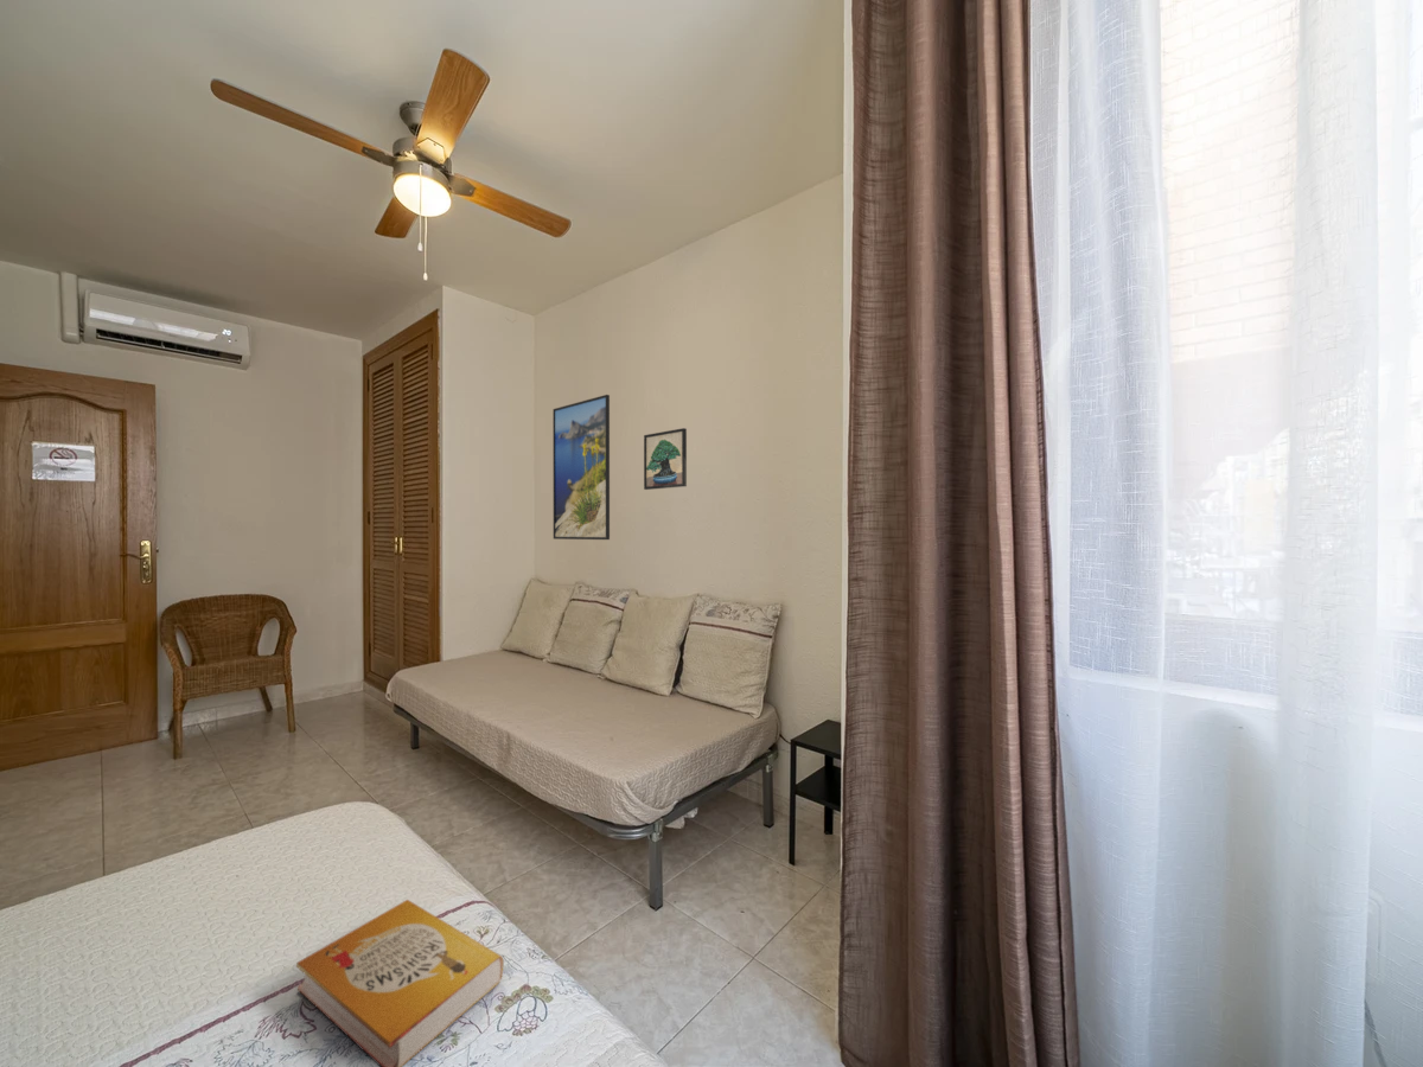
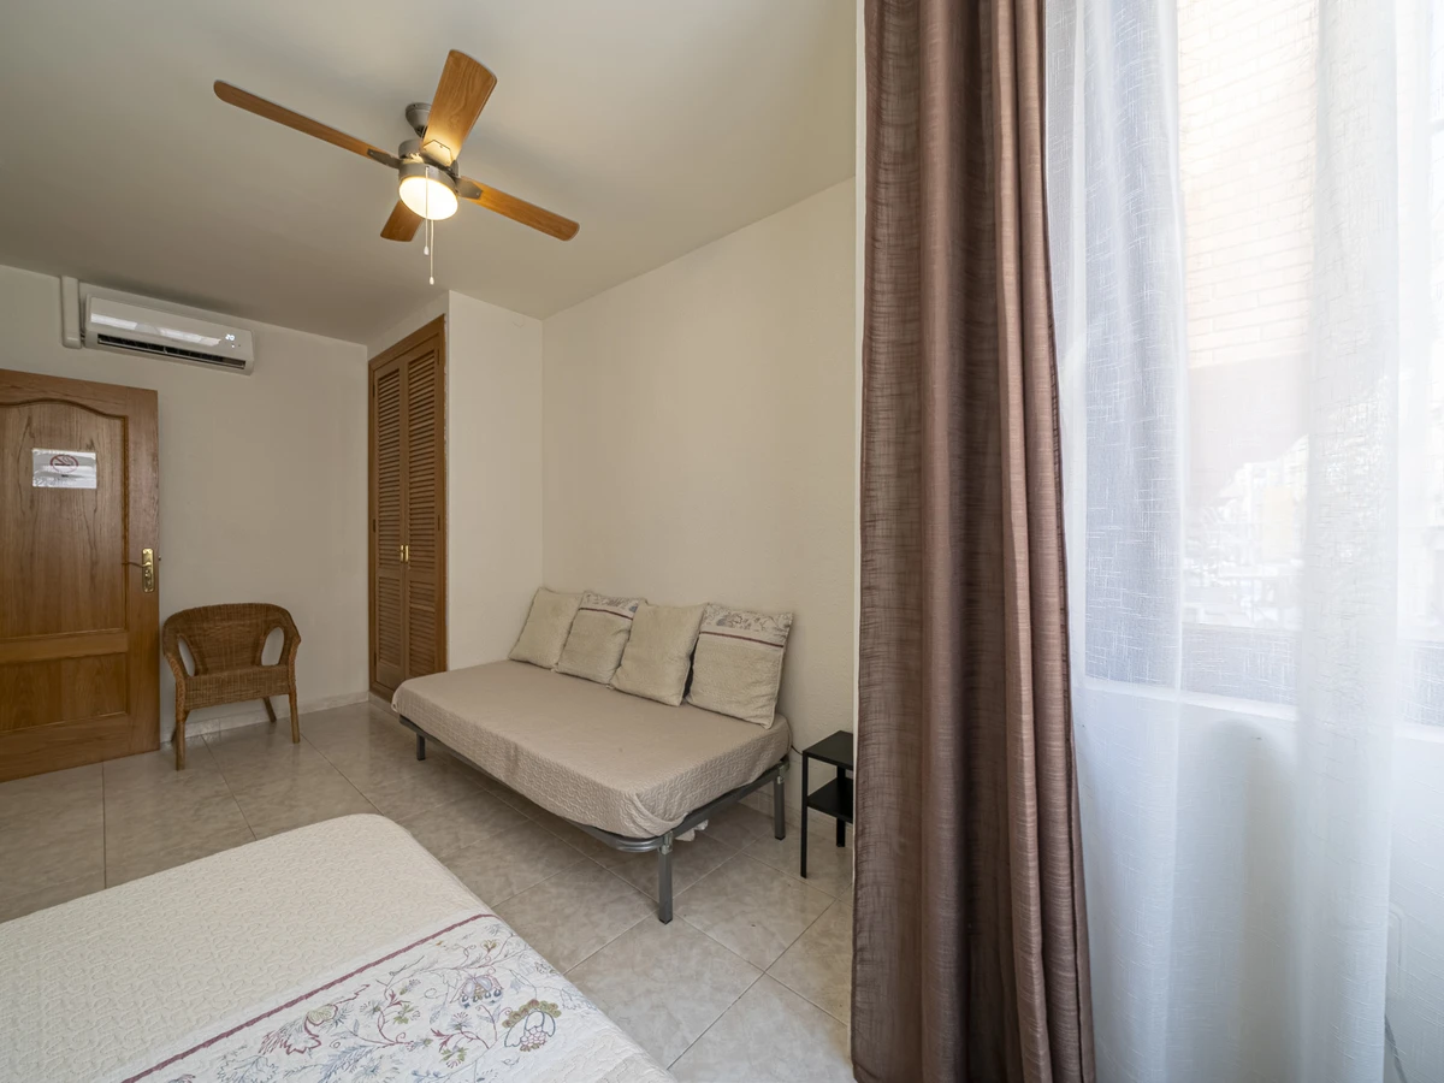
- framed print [643,427,688,491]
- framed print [551,394,611,541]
- book [295,899,505,1067]
